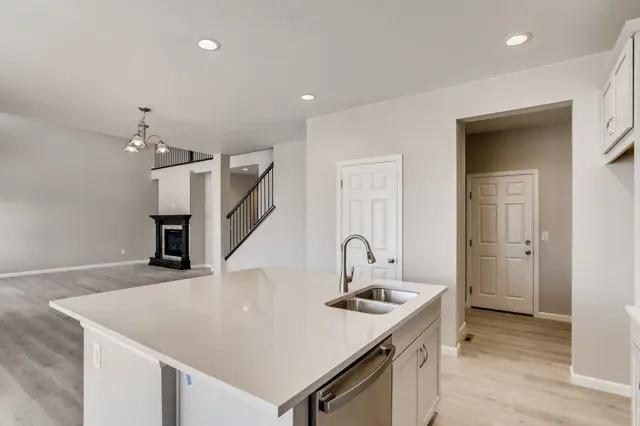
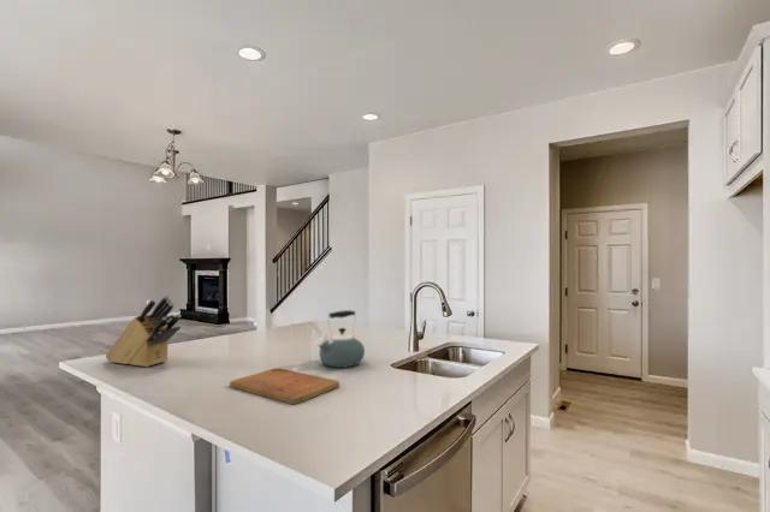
+ kettle [315,309,366,369]
+ knife block [105,294,182,368]
+ cutting board [229,367,340,405]
